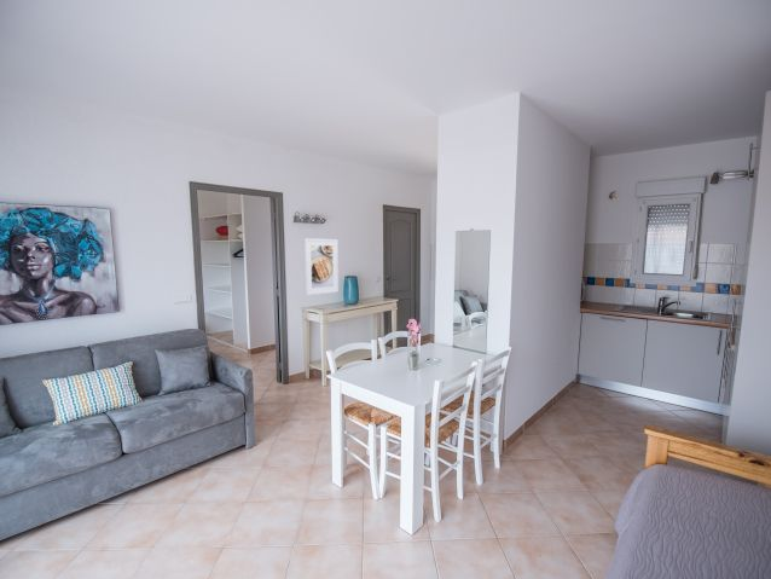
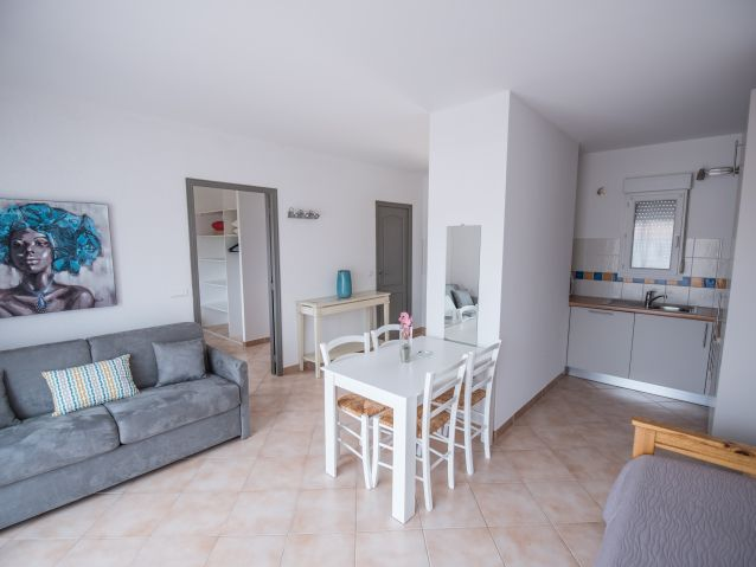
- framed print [303,237,340,296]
